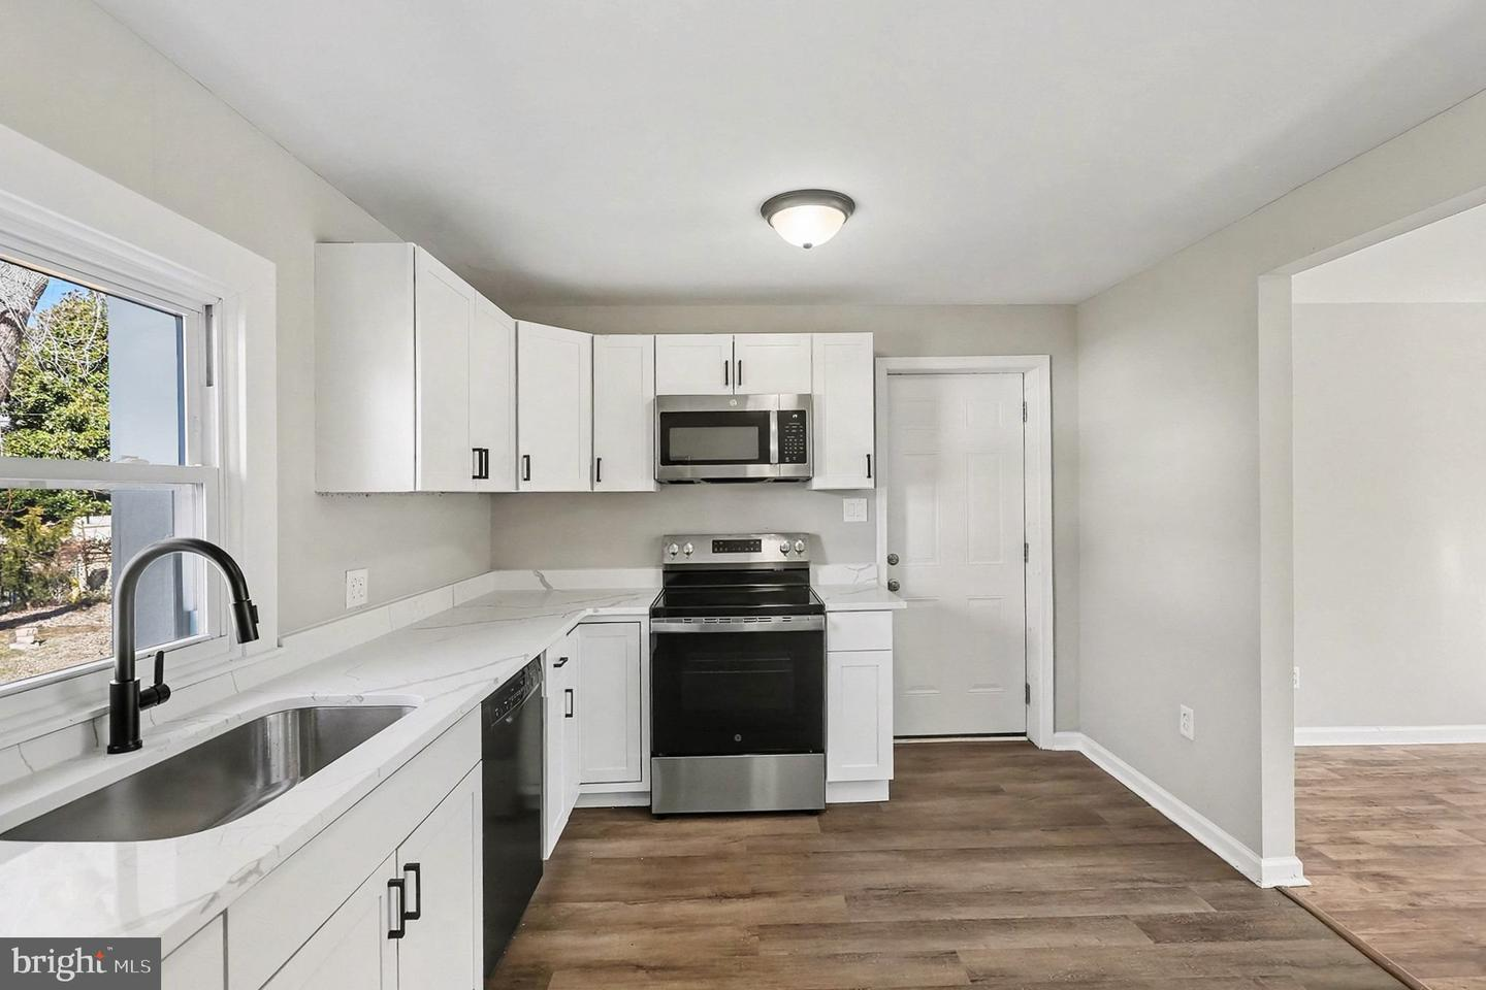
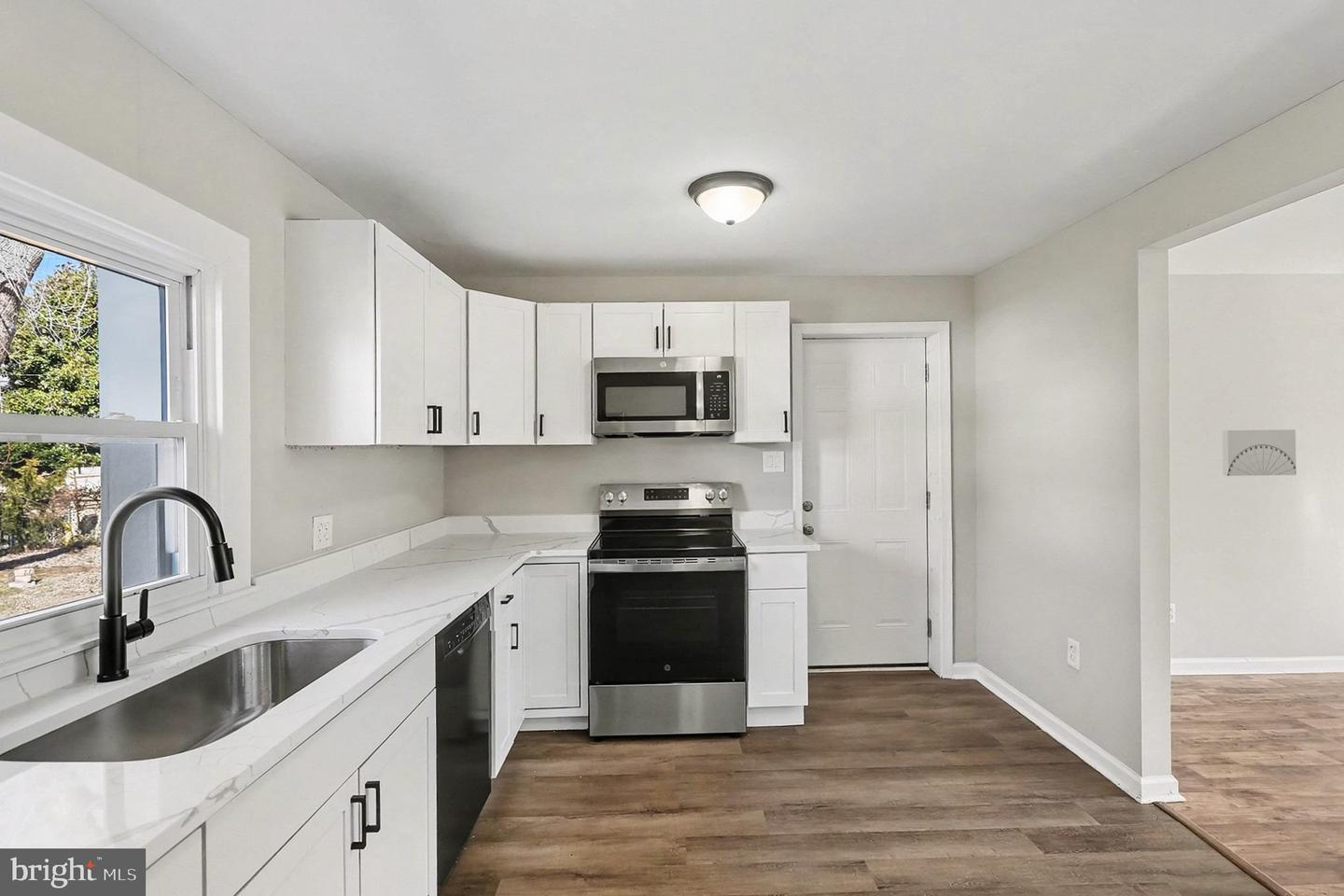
+ wall art [1222,428,1297,477]
